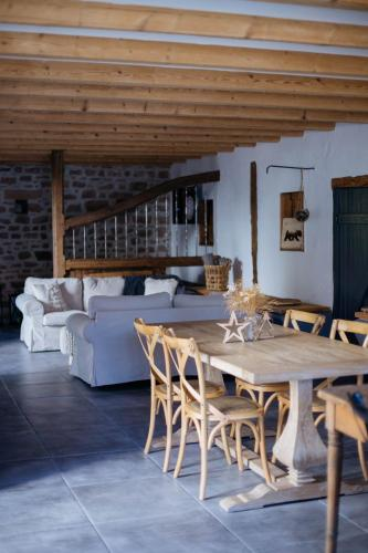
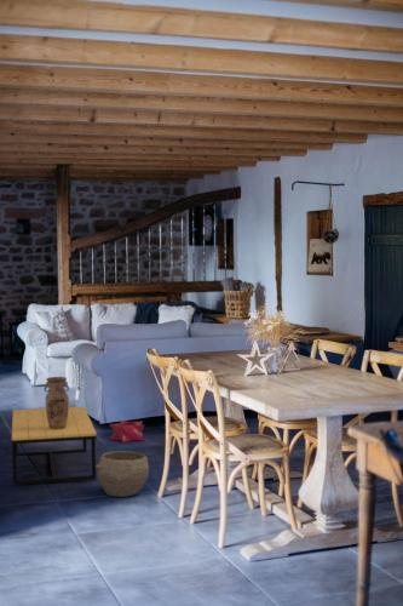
+ basket [96,450,150,498]
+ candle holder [108,419,145,444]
+ coffee table [11,405,98,486]
+ vase [42,376,70,429]
